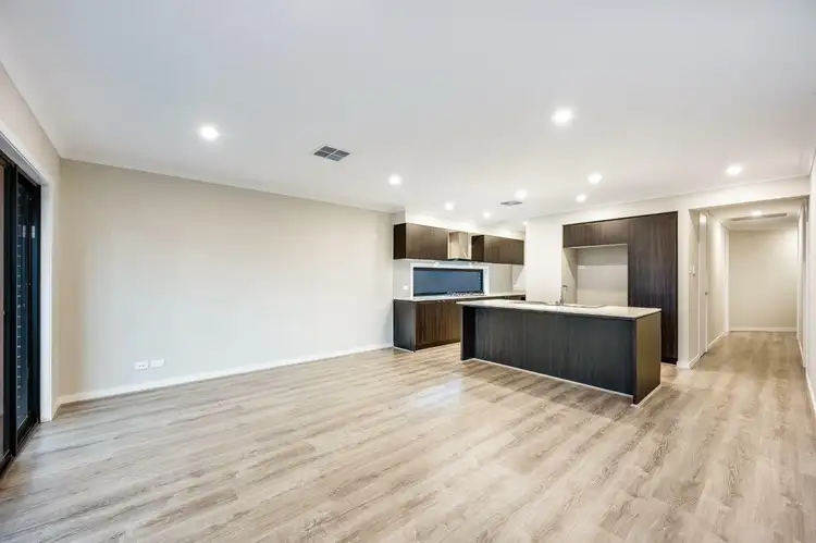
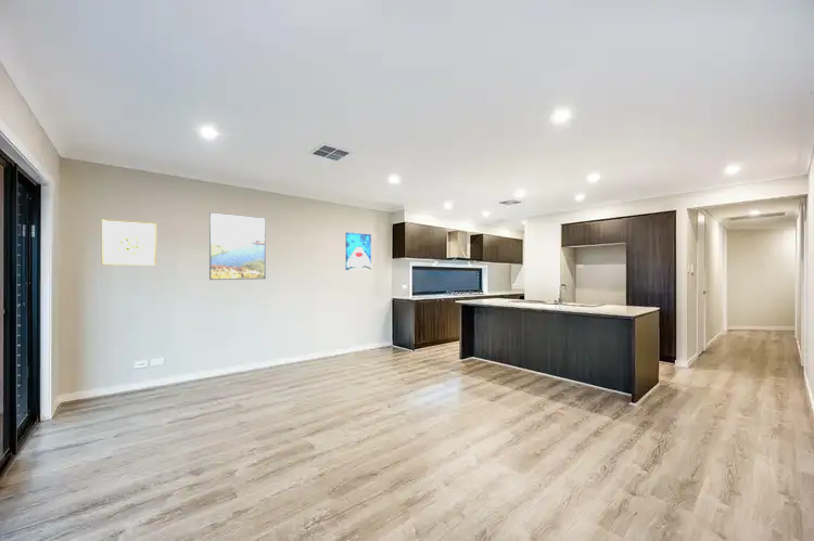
+ wall art [345,231,372,271]
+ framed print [208,211,267,281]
+ wall art [101,218,157,267]
